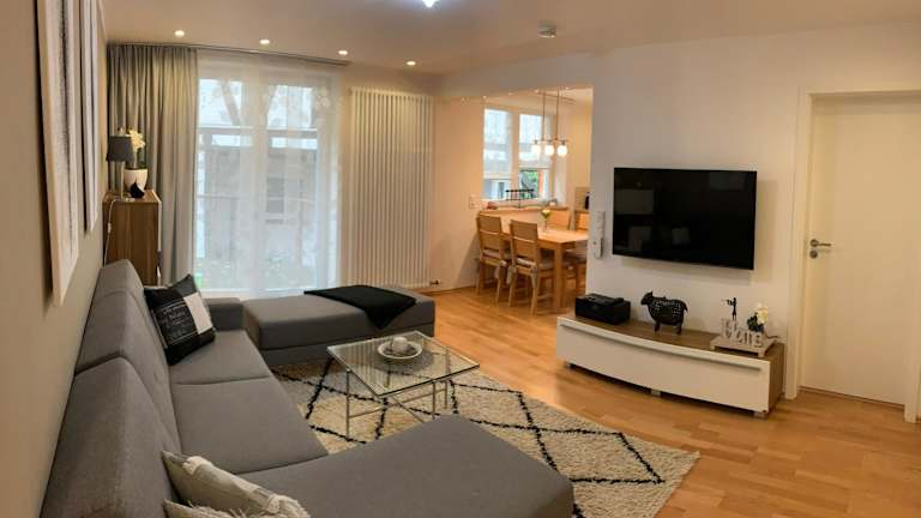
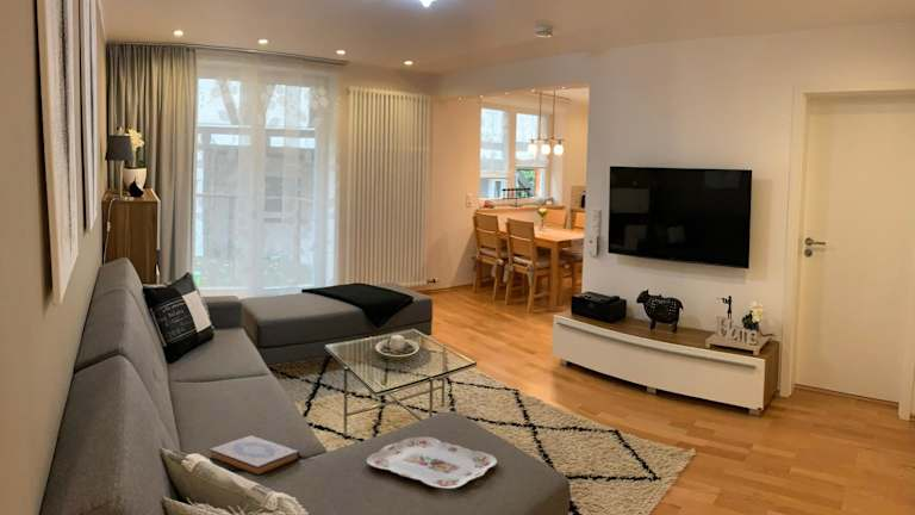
+ serving tray [366,435,498,490]
+ hardback book [208,434,300,477]
